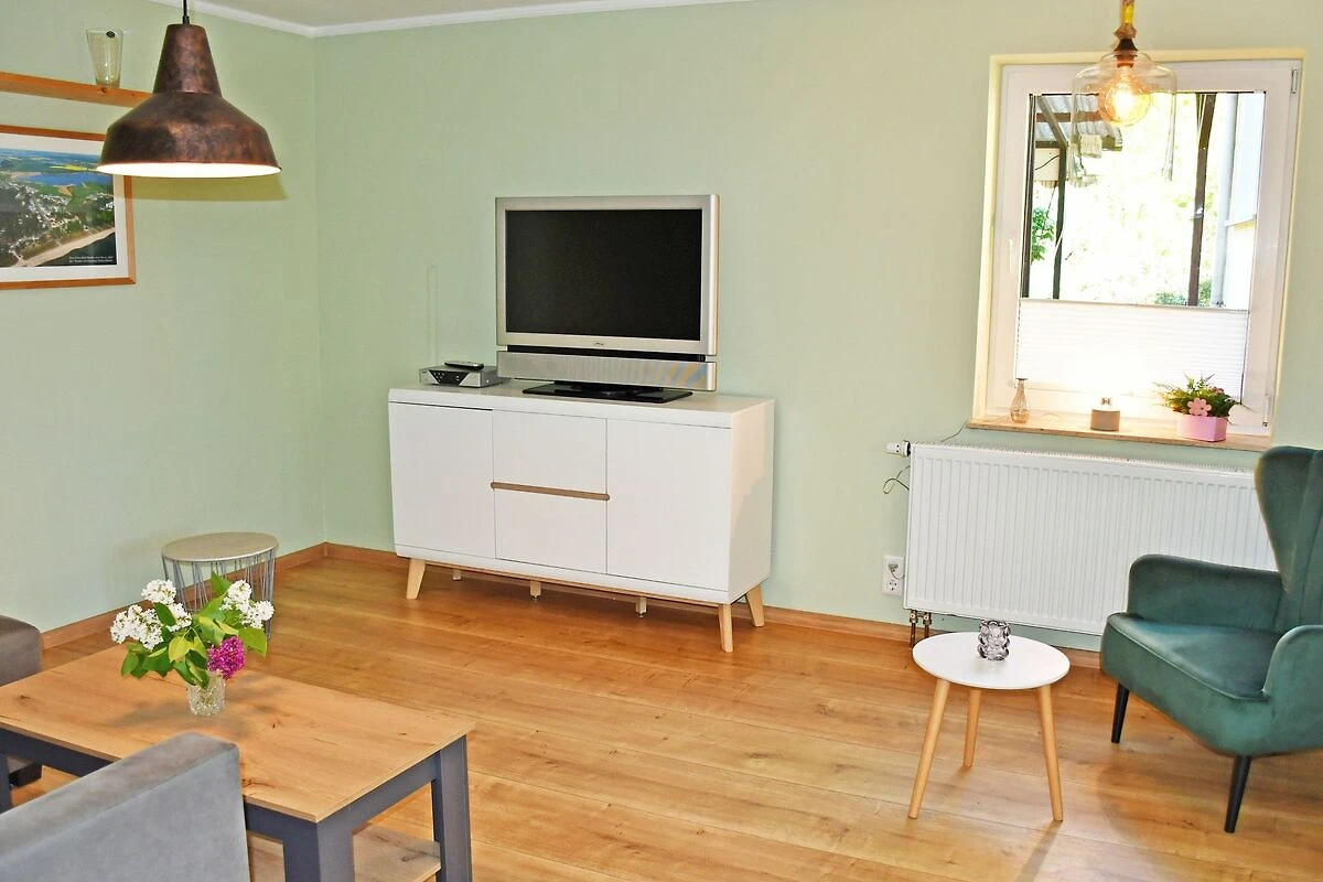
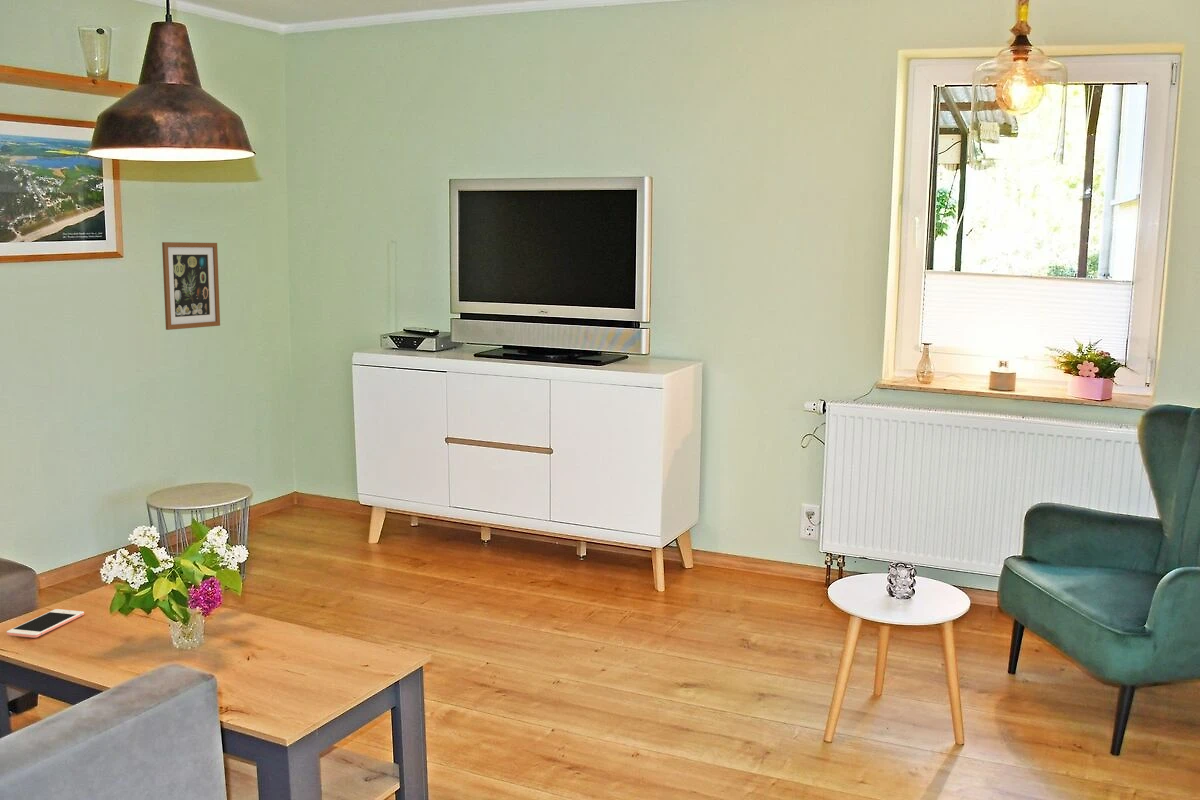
+ cell phone [6,608,85,639]
+ wall art [161,241,221,331]
